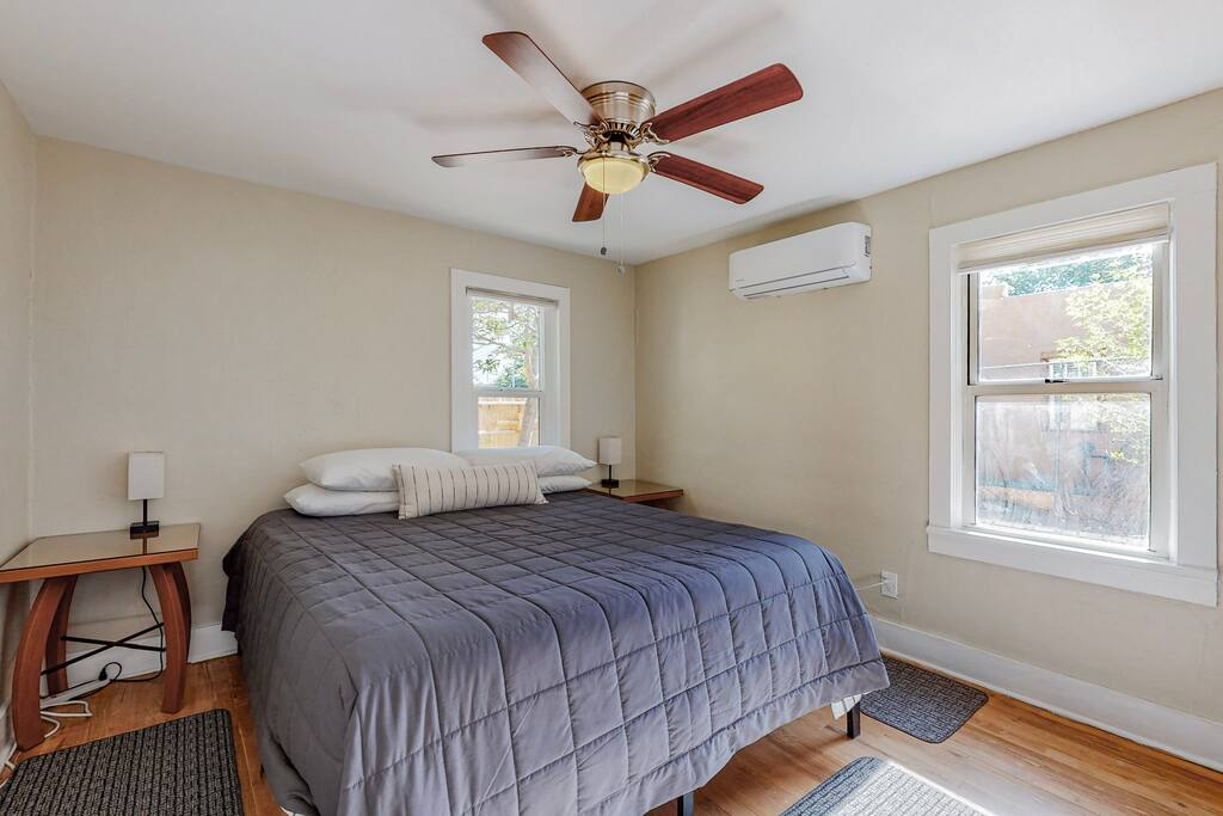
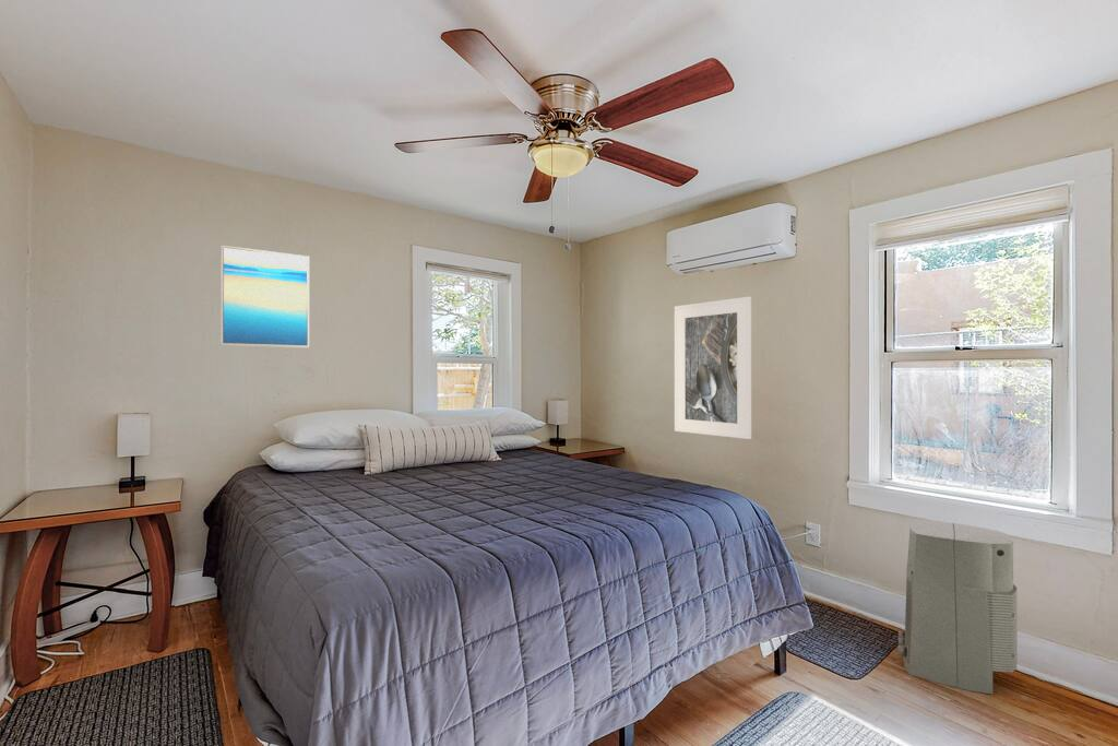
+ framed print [674,296,752,440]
+ wall art [219,245,310,348]
+ air purifier [896,518,1019,696]
